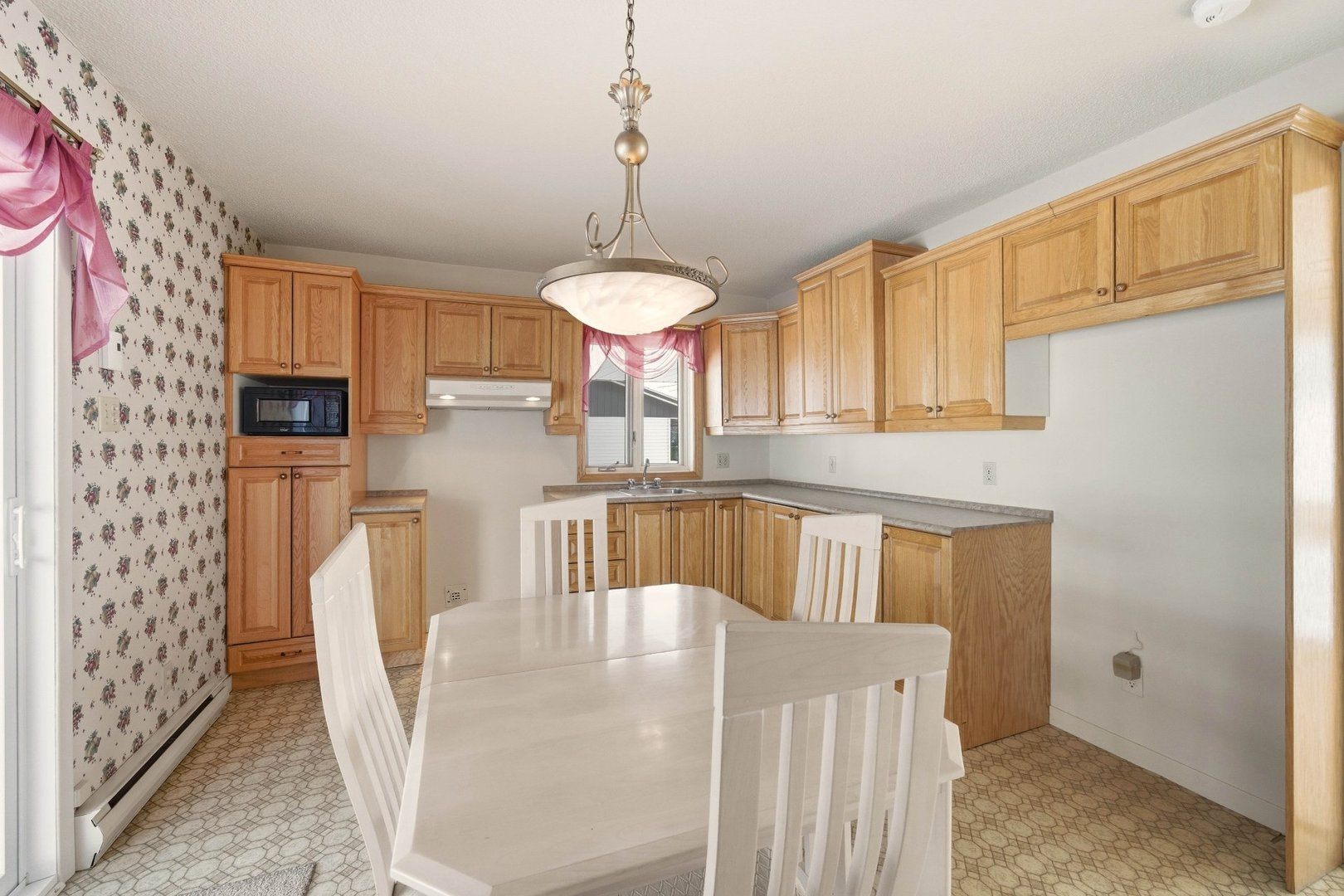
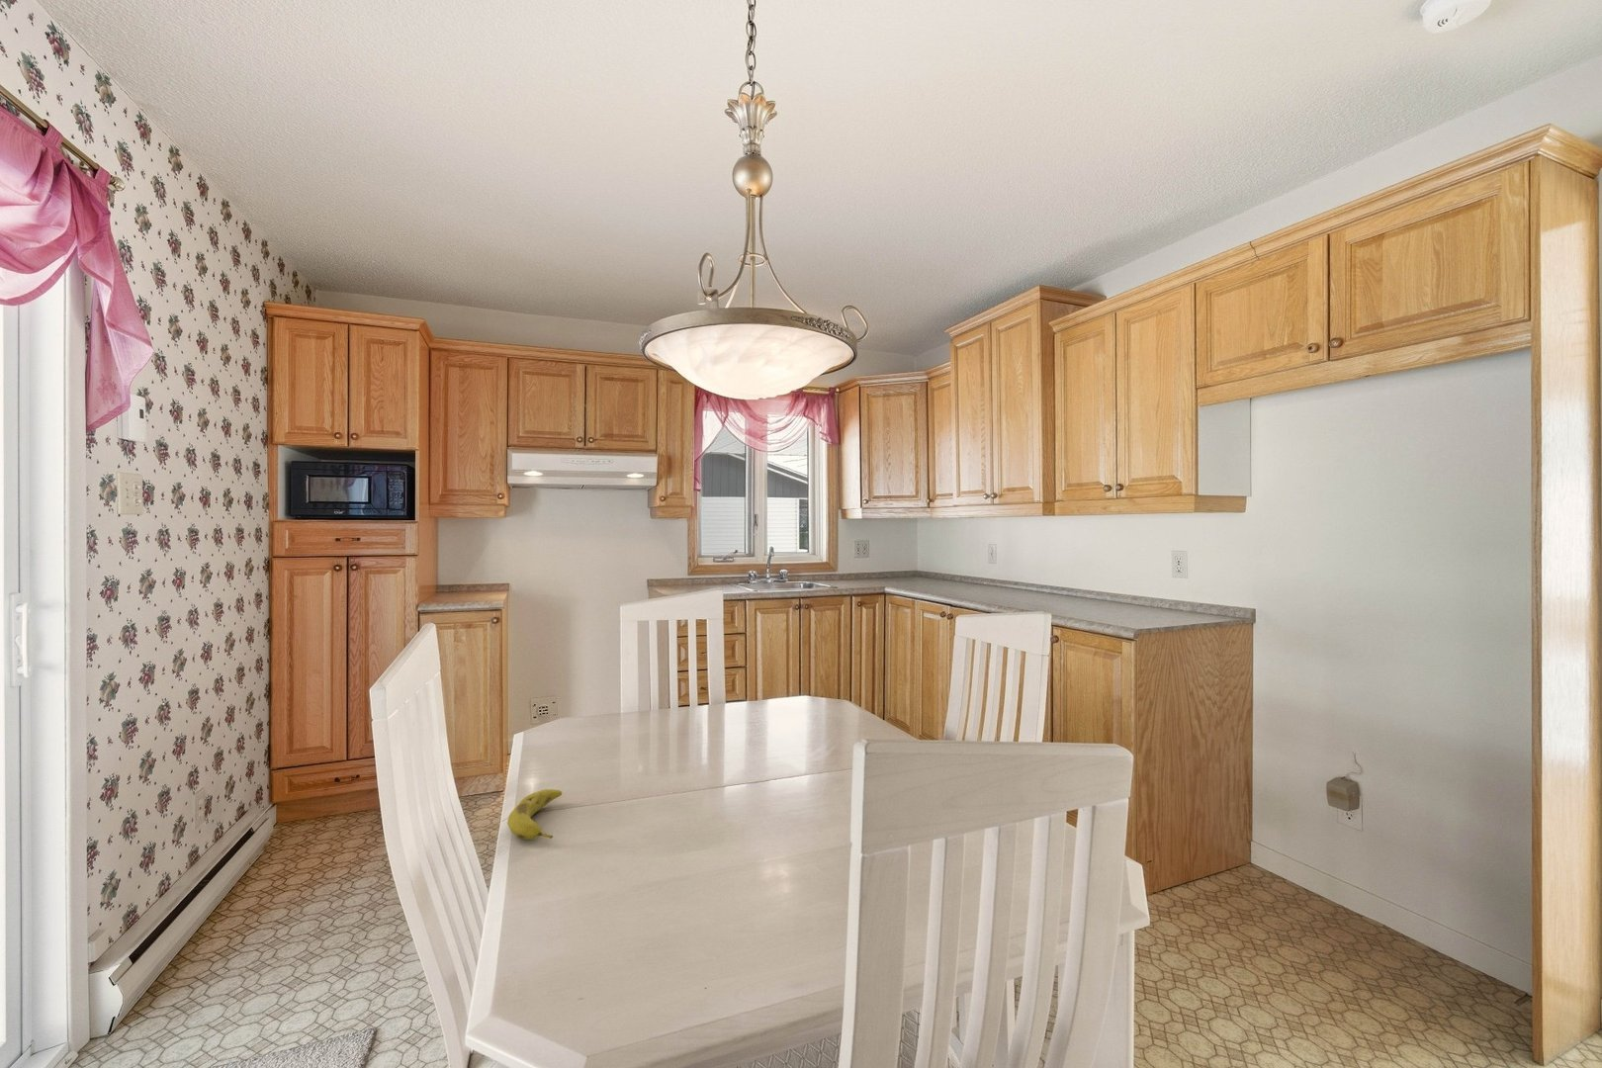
+ fruit [507,788,563,840]
